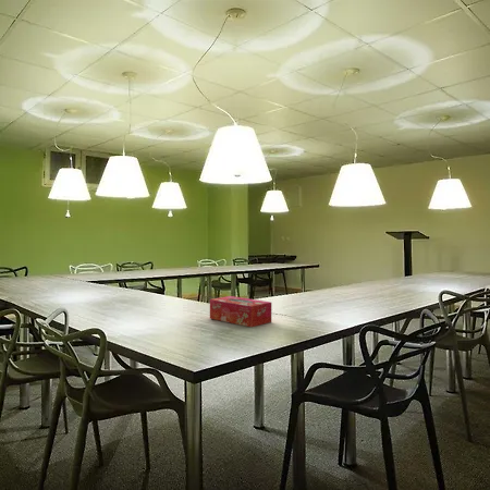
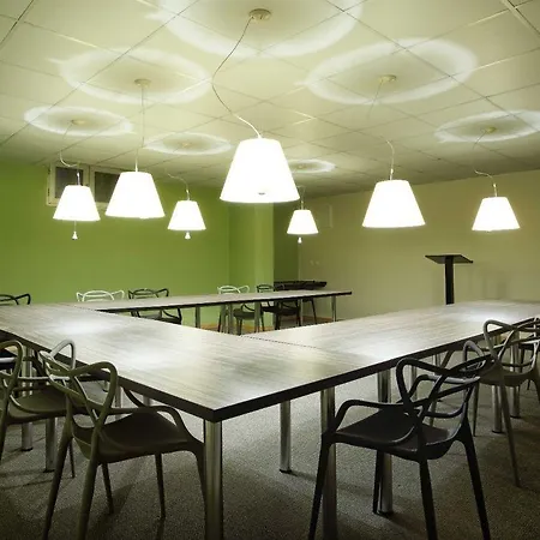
- tissue box [209,295,272,328]
